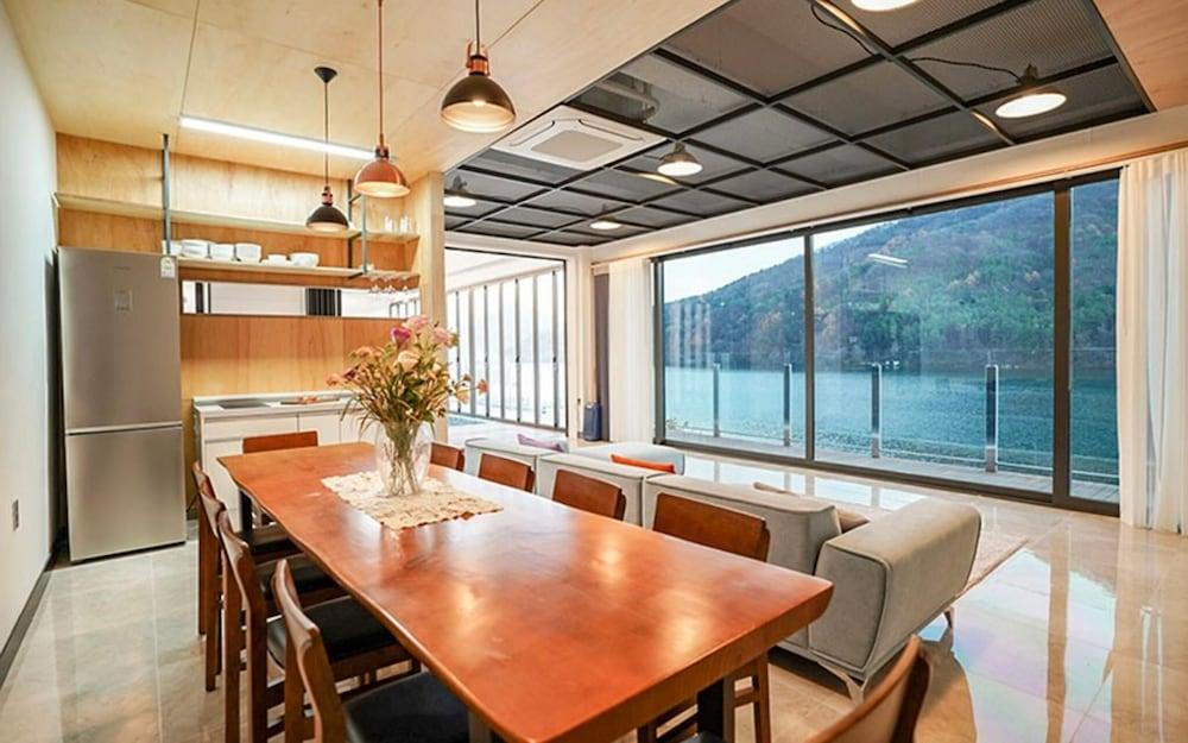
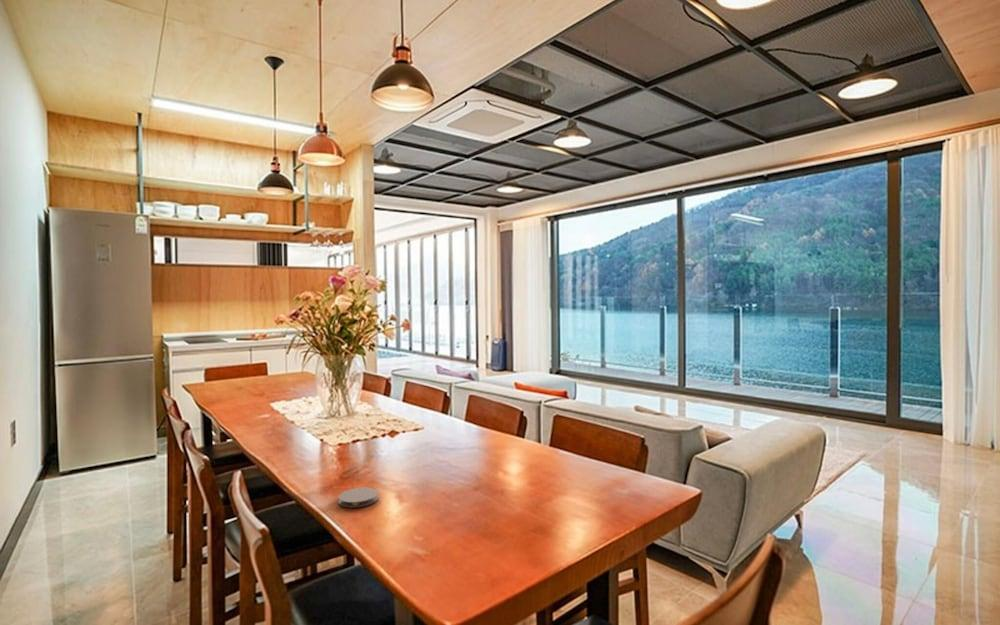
+ coaster [337,487,379,509]
